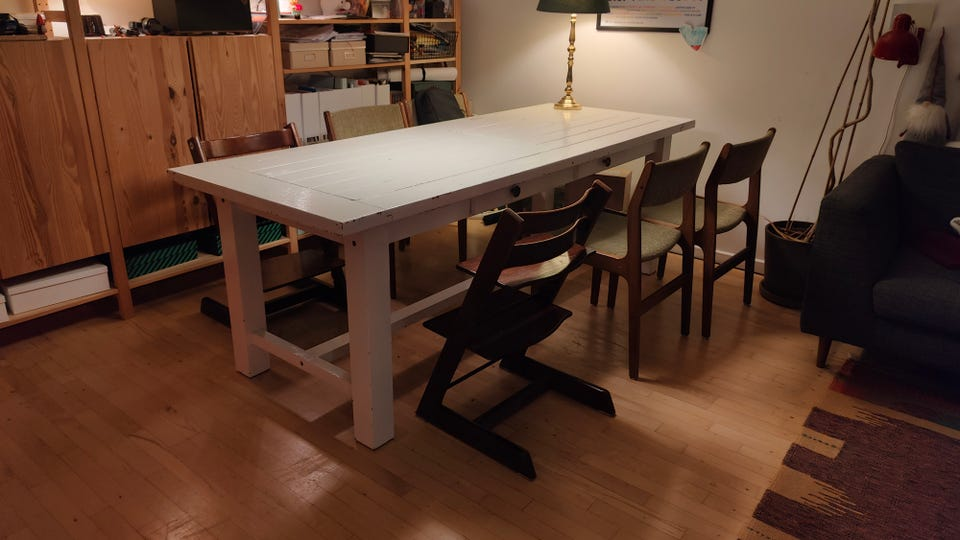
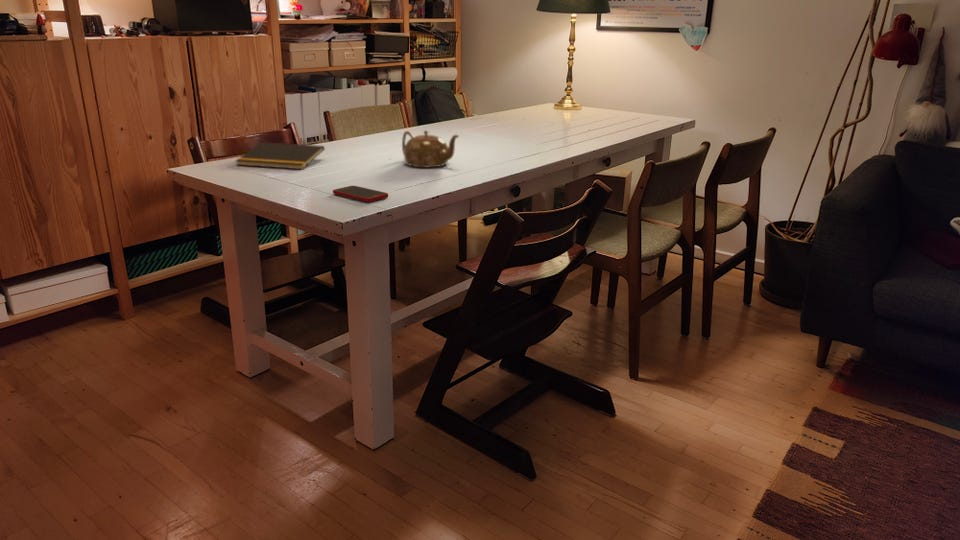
+ notepad [235,141,326,170]
+ teapot [401,129,460,168]
+ cell phone [332,185,389,203]
